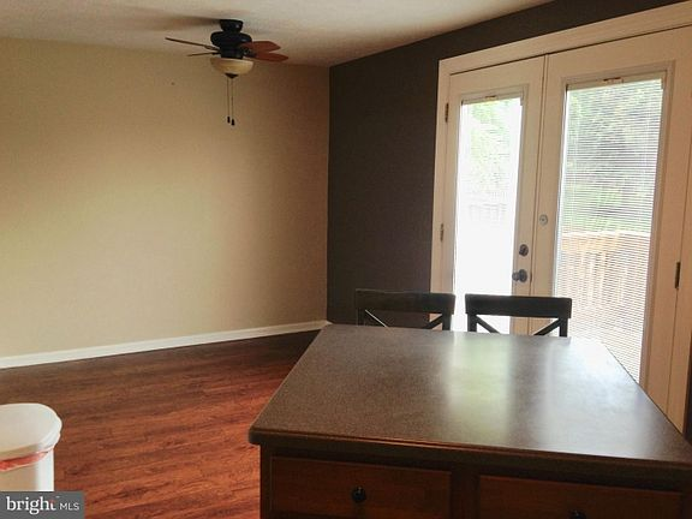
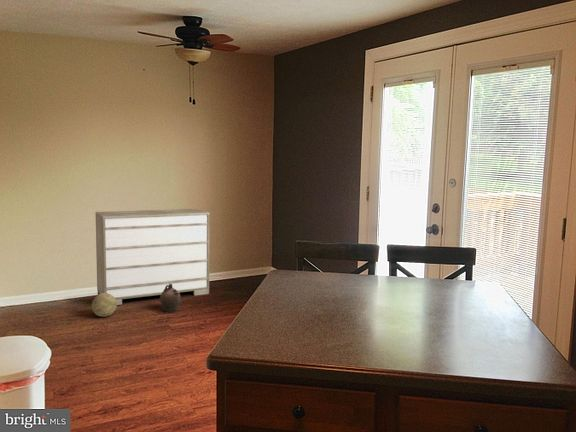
+ ceramic jug [159,284,182,313]
+ dresser [95,208,211,306]
+ decorative ball [91,293,117,318]
